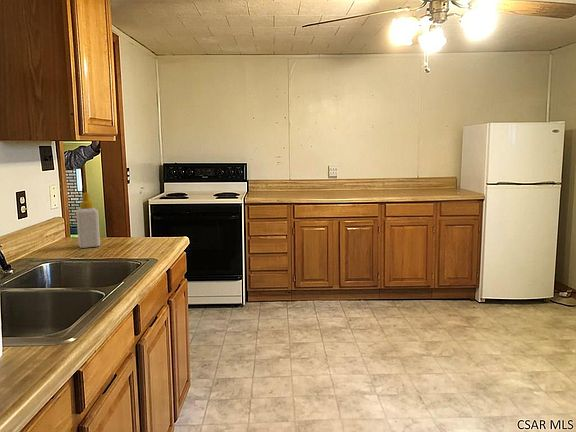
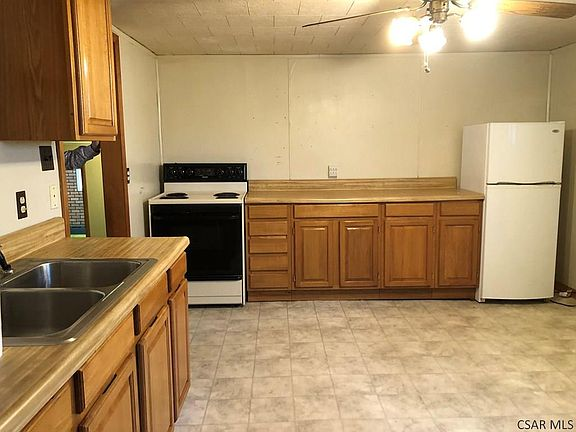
- soap bottle [75,192,101,249]
